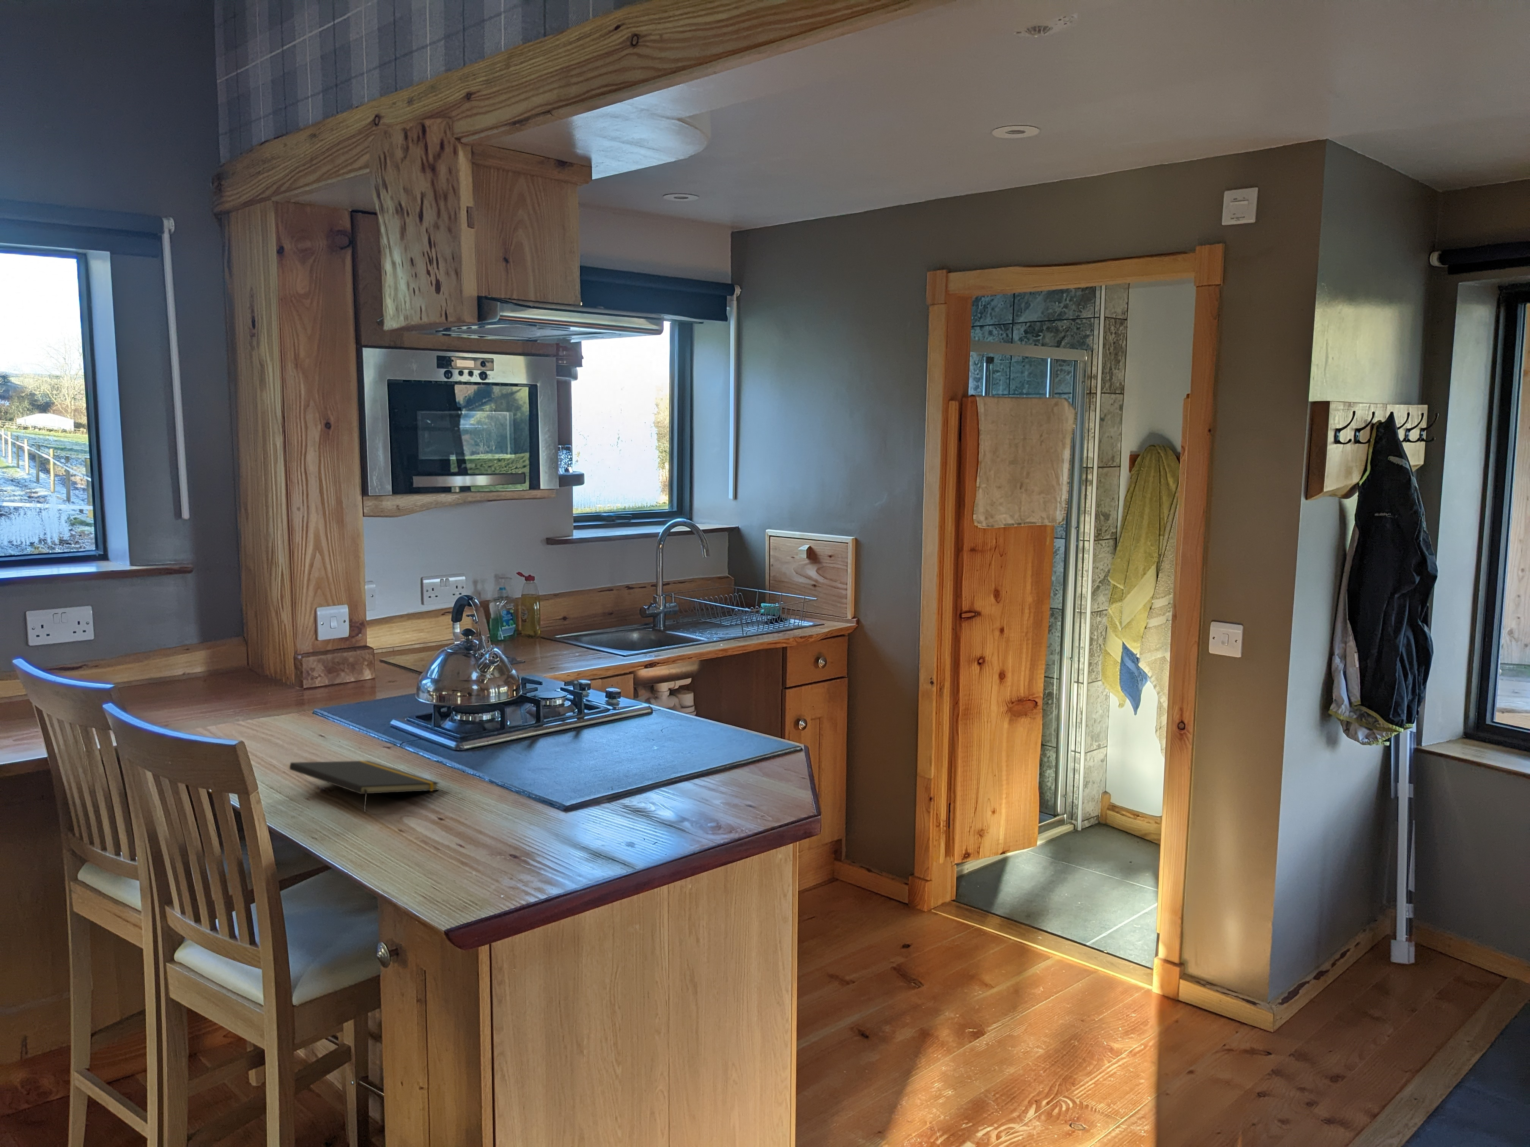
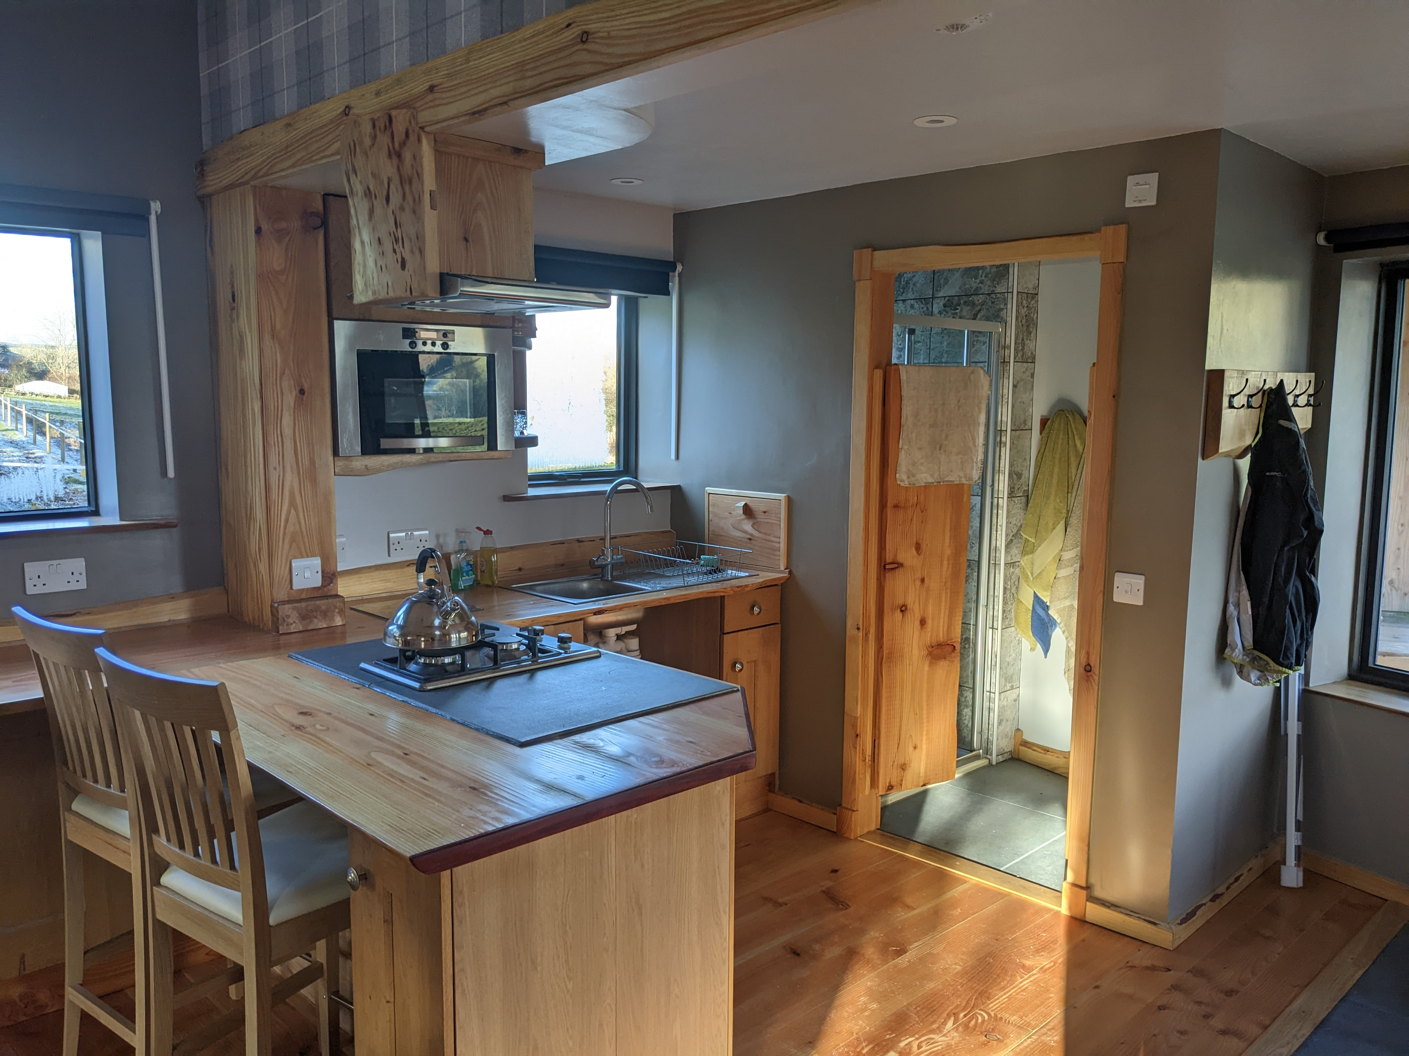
- notepad [289,760,440,813]
